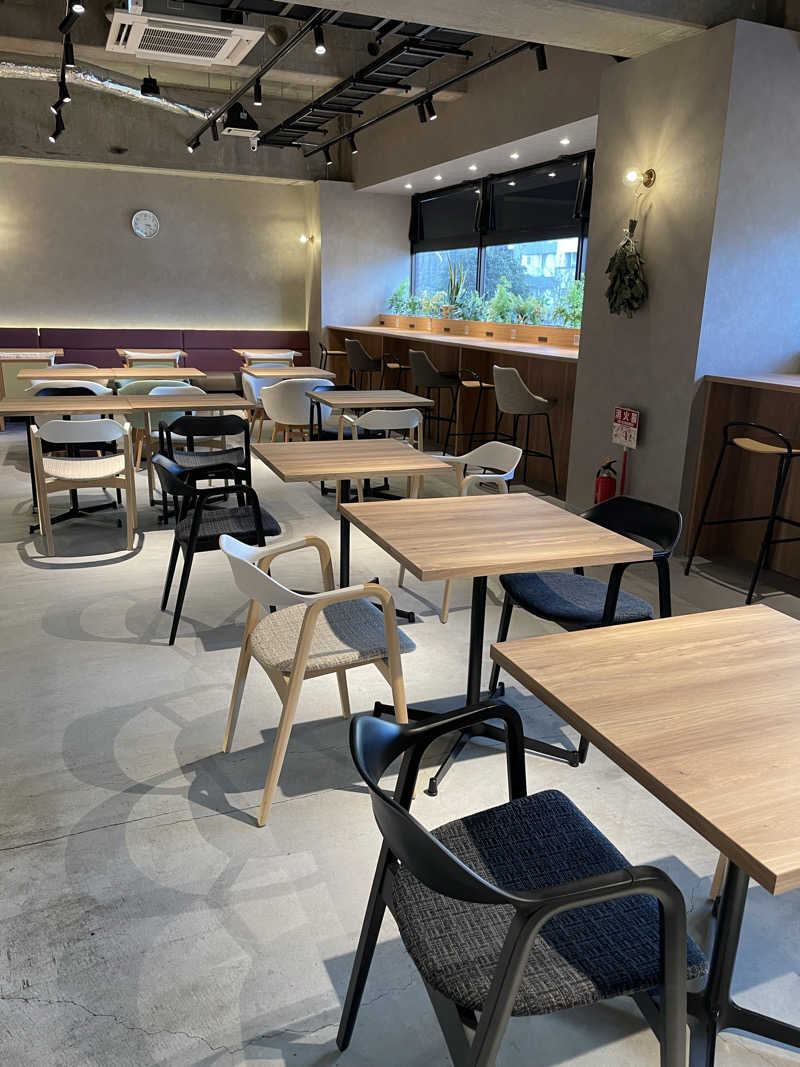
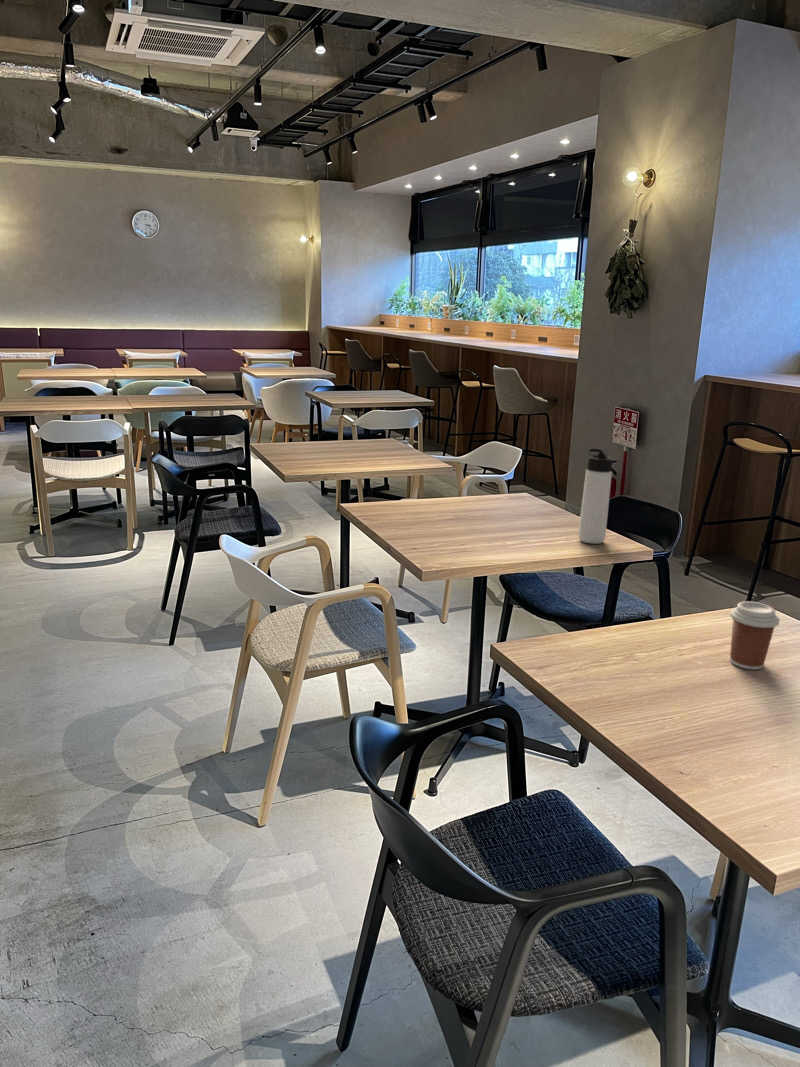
+ coffee cup [729,600,781,671]
+ thermos bottle [577,447,614,545]
